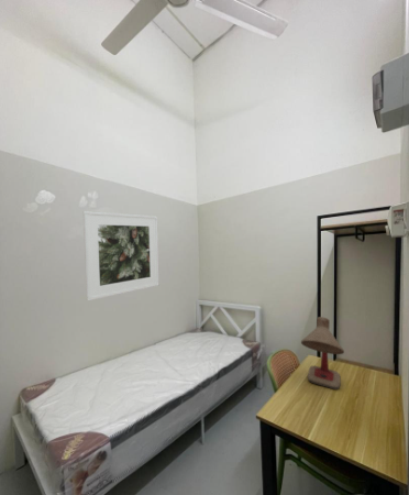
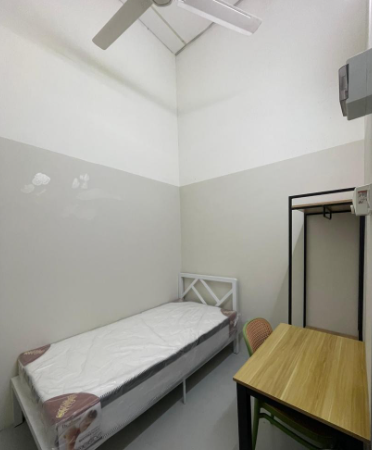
- desk lamp [300,316,345,391]
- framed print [82,210,161,301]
